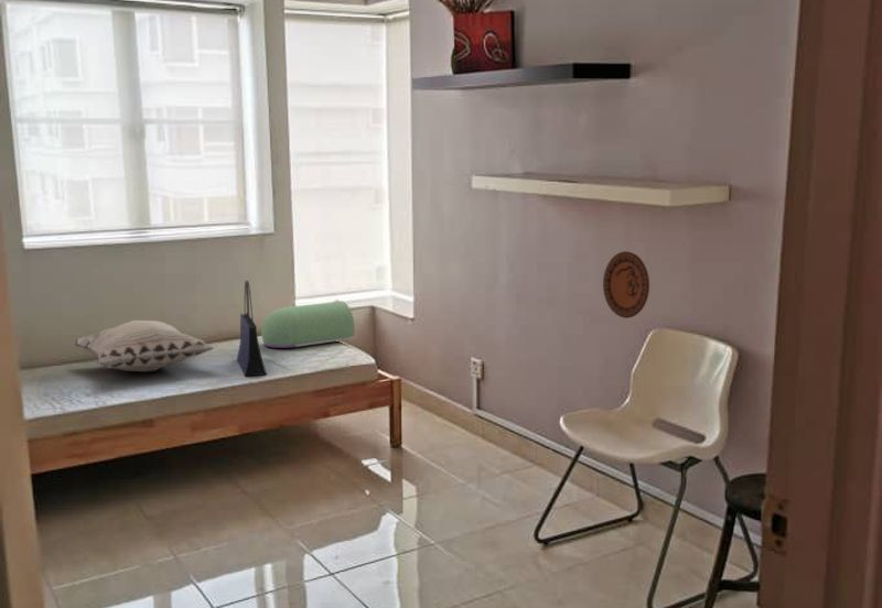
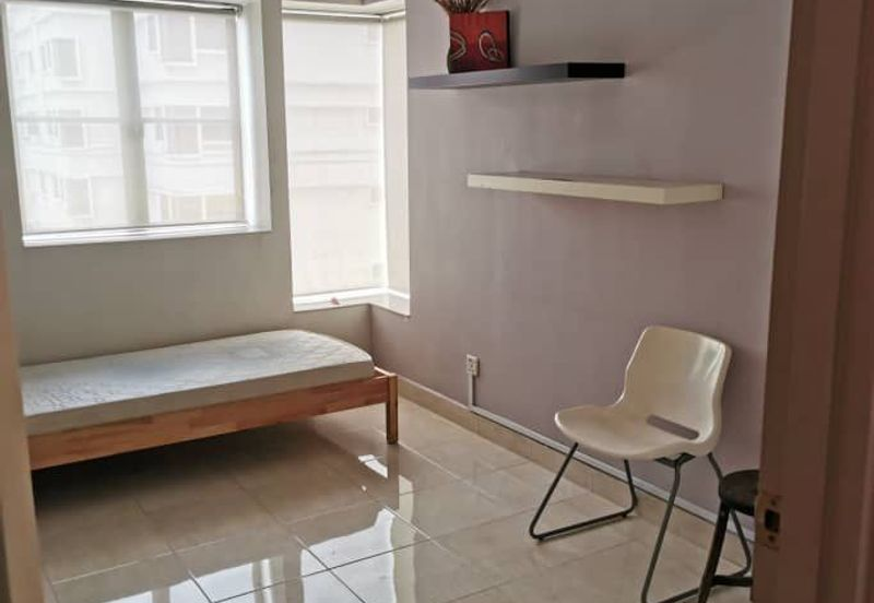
- decorative pillow [73,319,215,373]
- decorative plate [602,250,650,319]
- tote bag [236,280,268,378]
- gas cylinder [260,300,356,349]
